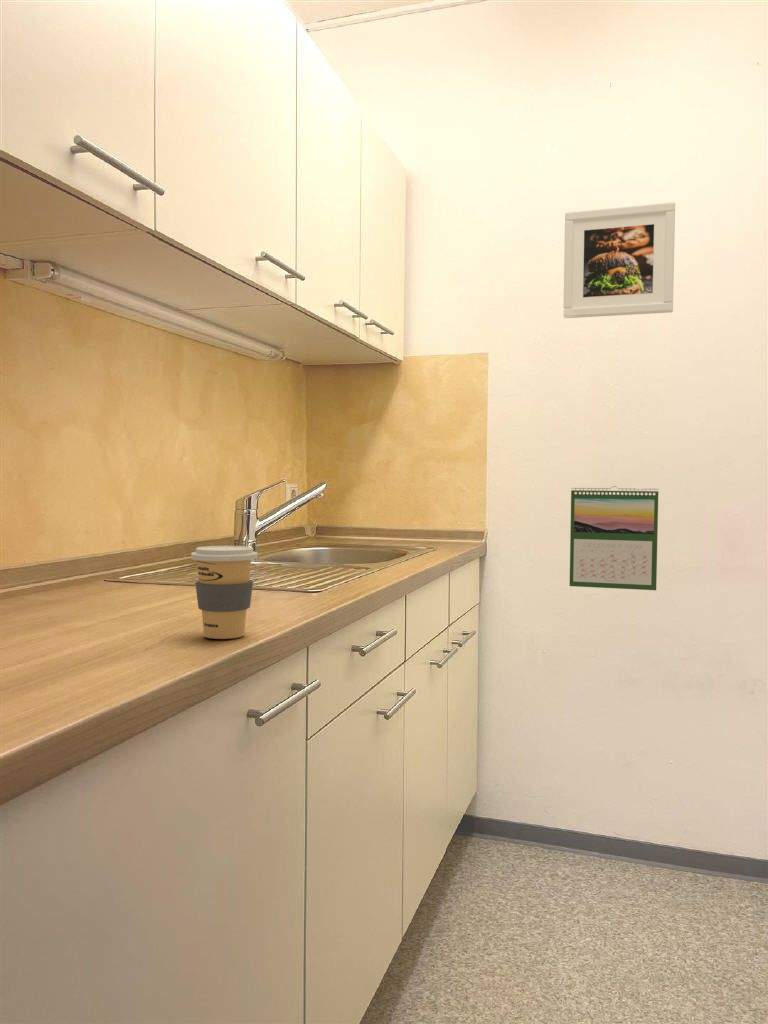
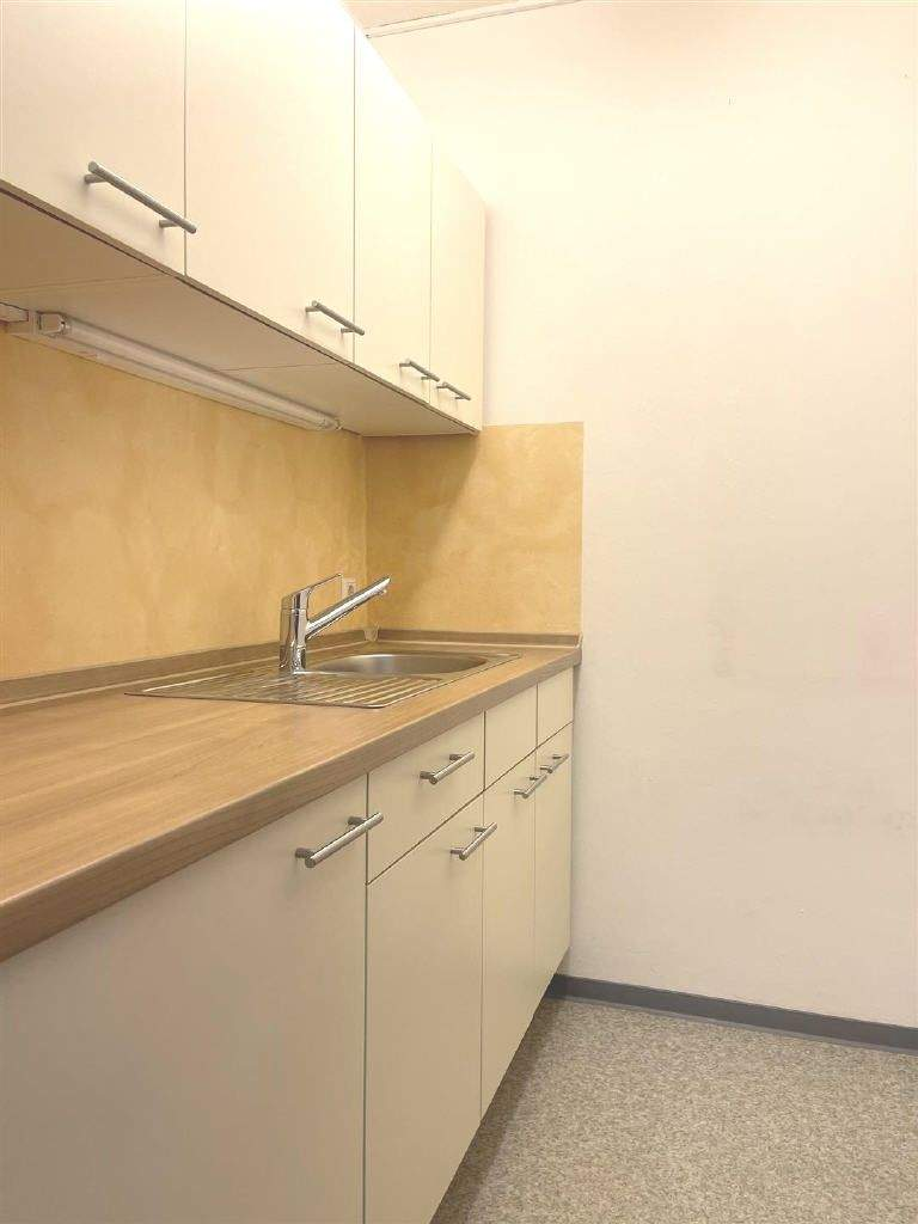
- calendar [569,485,659,591]
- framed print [562,201,676,319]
- coffee cup [190,545,259,640]
